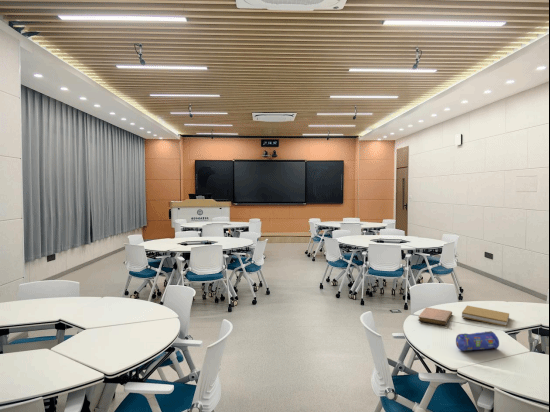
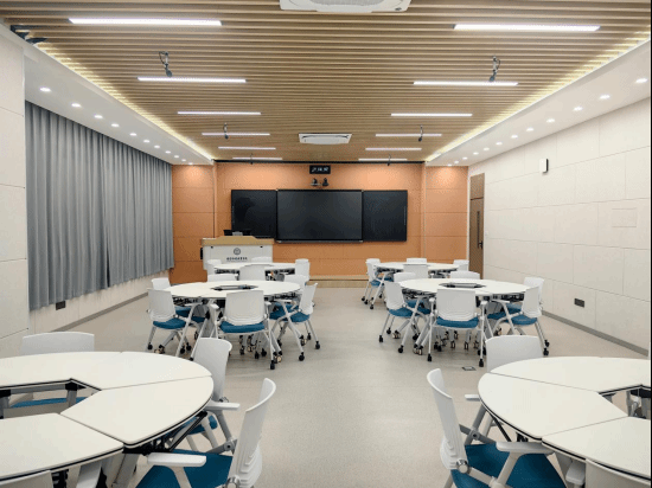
- pencil case [455,330,500,352]
- book [461,305,510,327]
- notebook [417,307,453,326]
